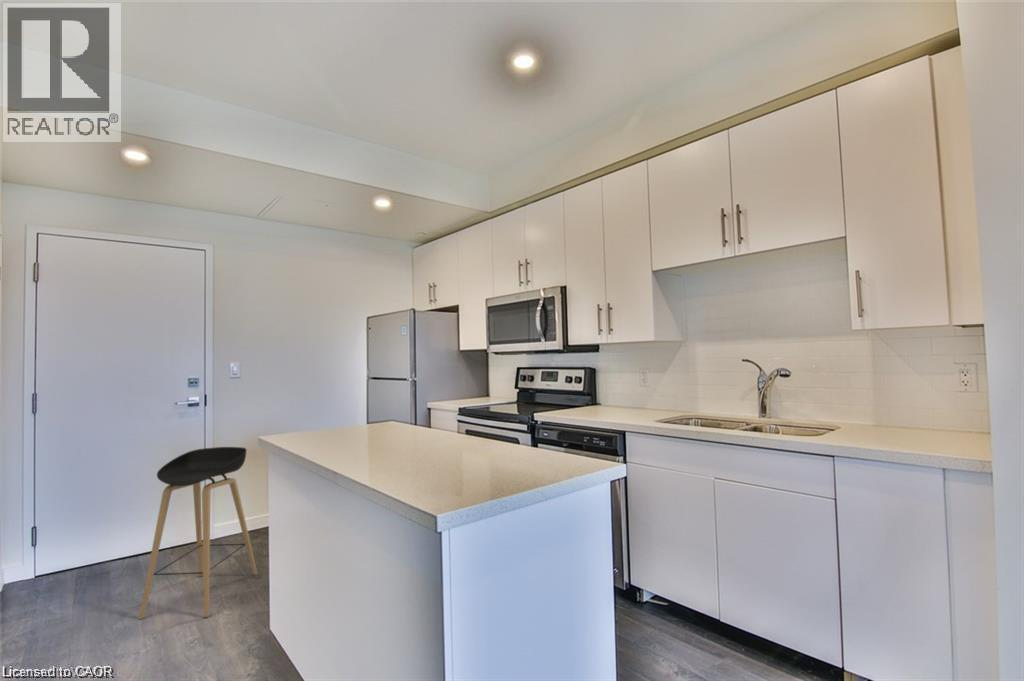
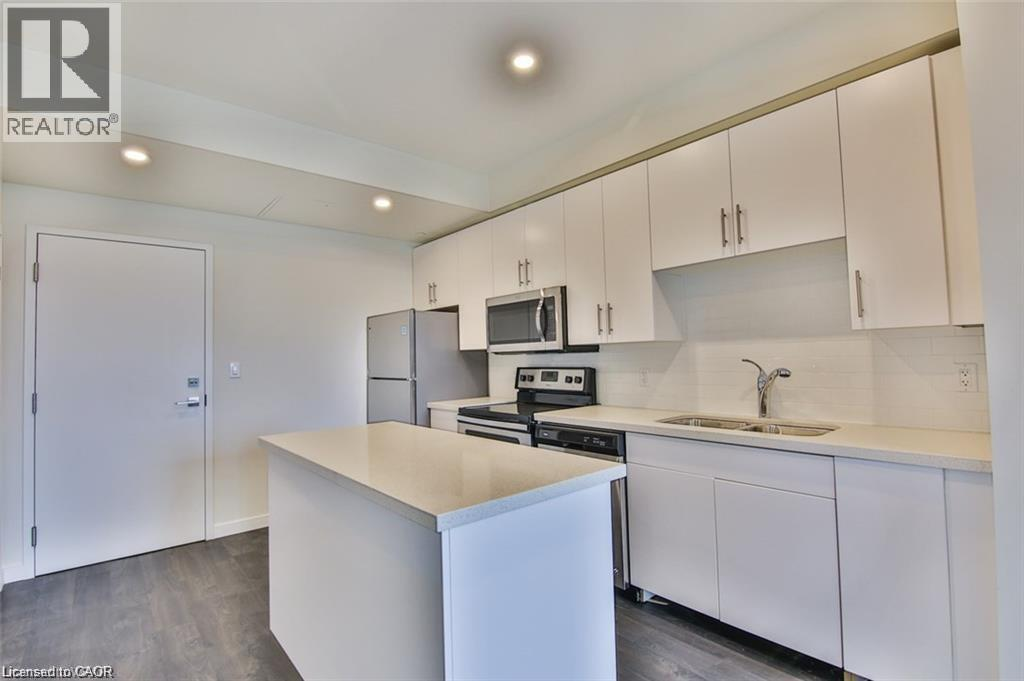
- stool [138,446,258,620]
